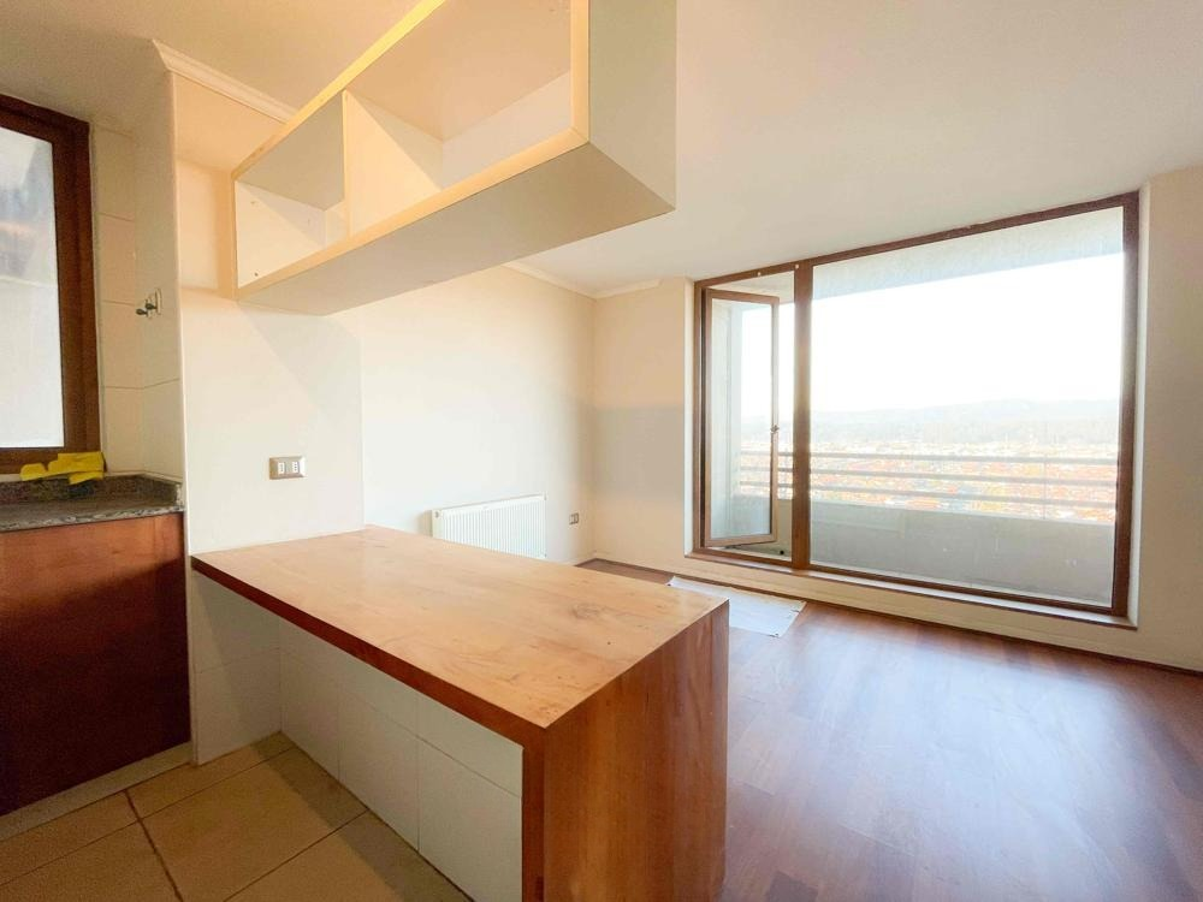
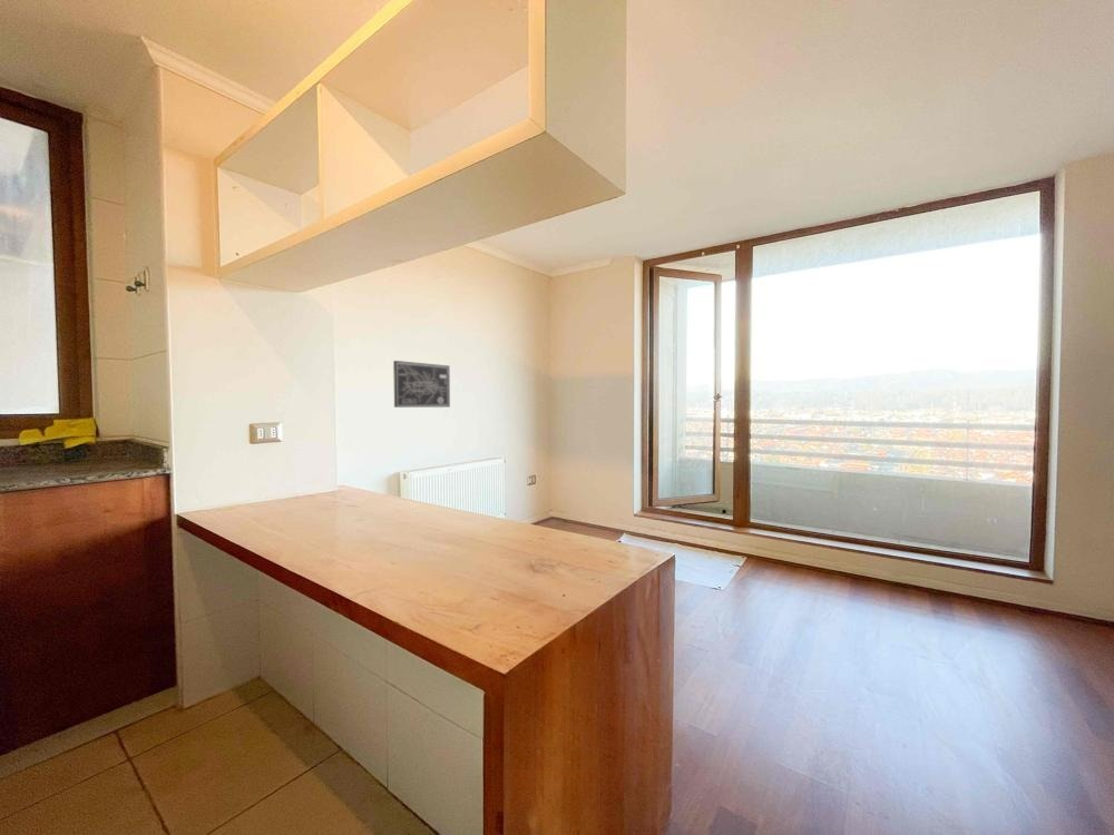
+ wall art [392,360,451,409]
